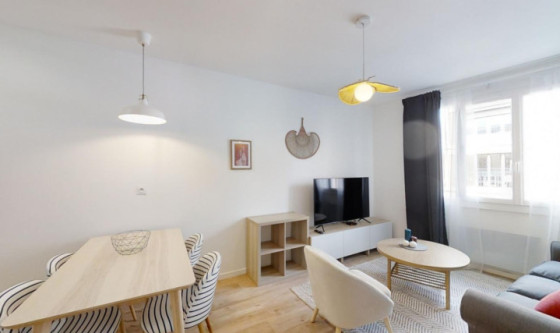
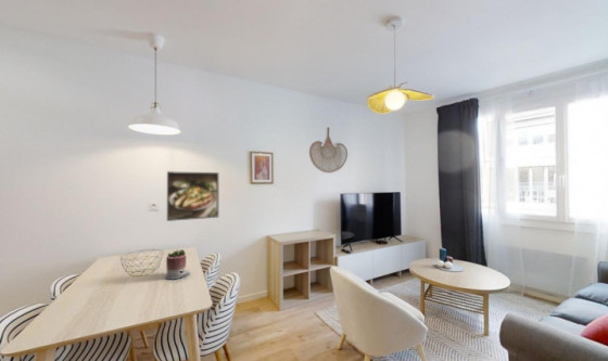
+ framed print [166,170,219,222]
+ succulent planter [164,248,191,280]
